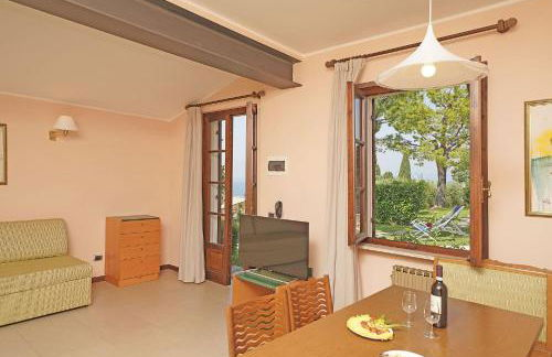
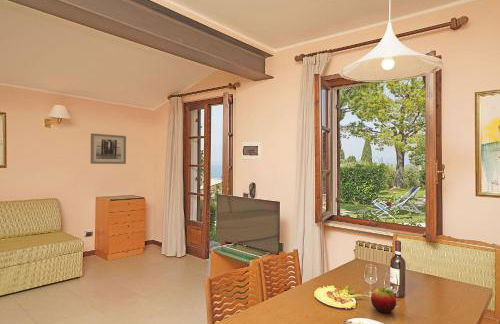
+ fruit [370,287,397,314]
+ wall art [90,132,127,165]
